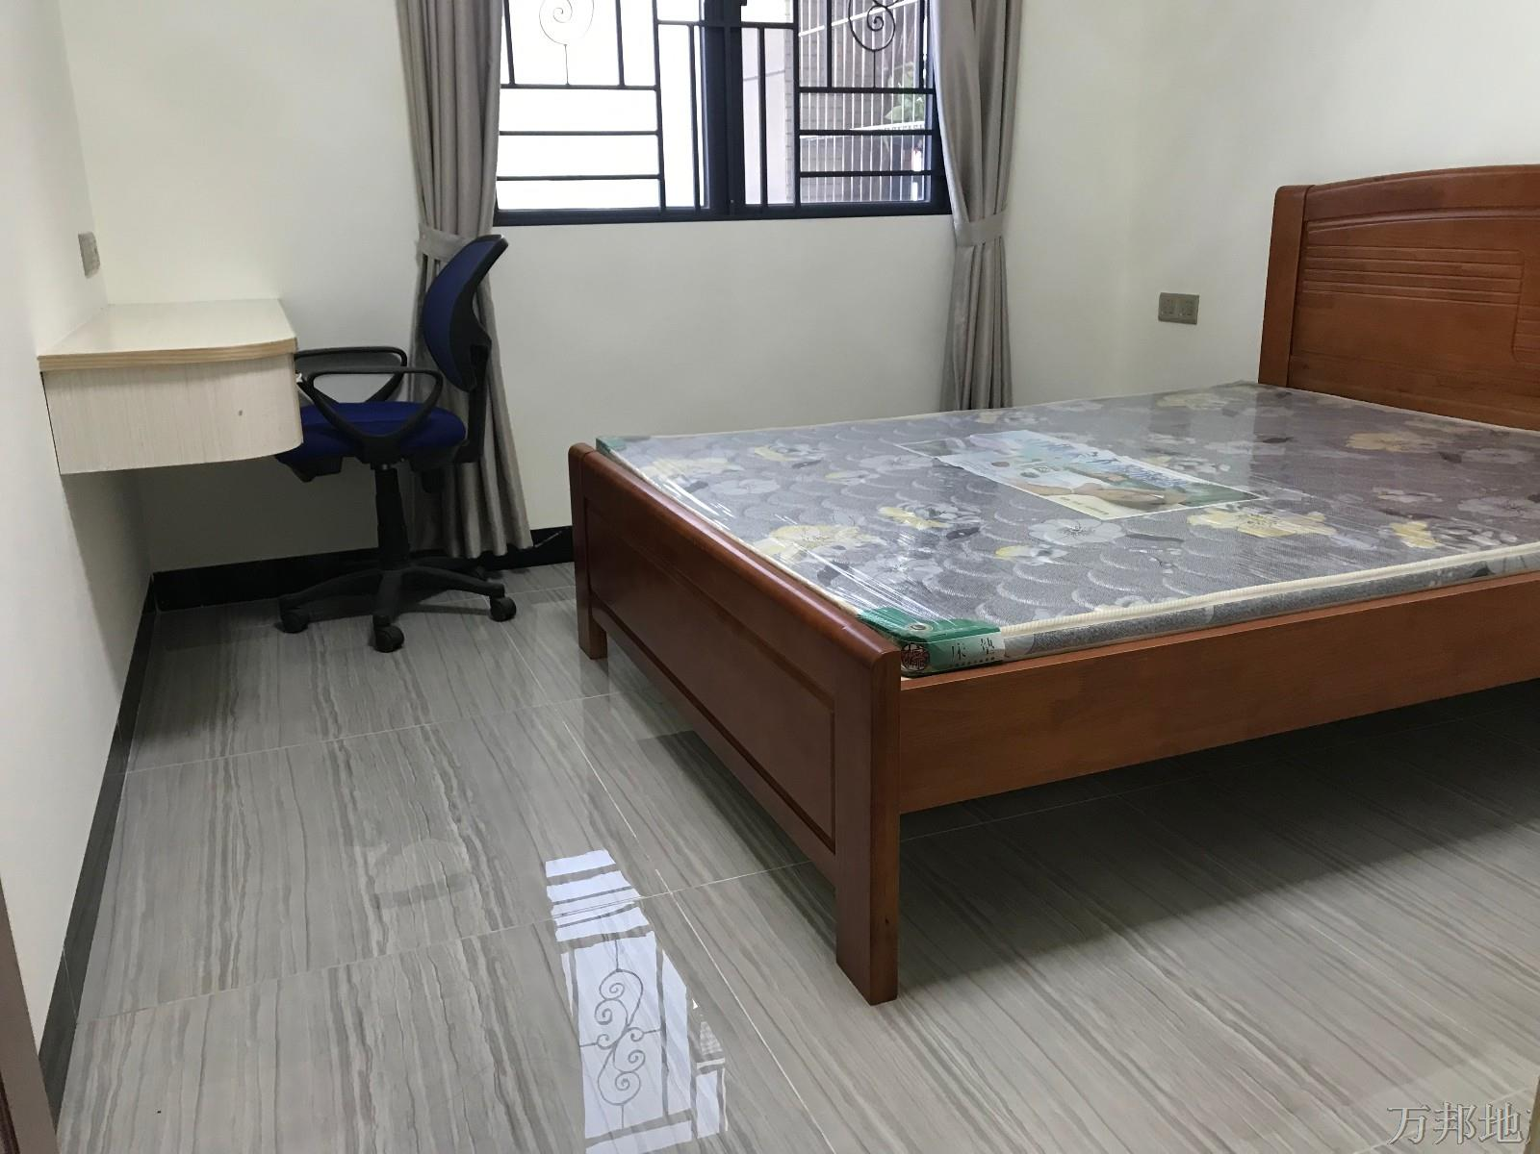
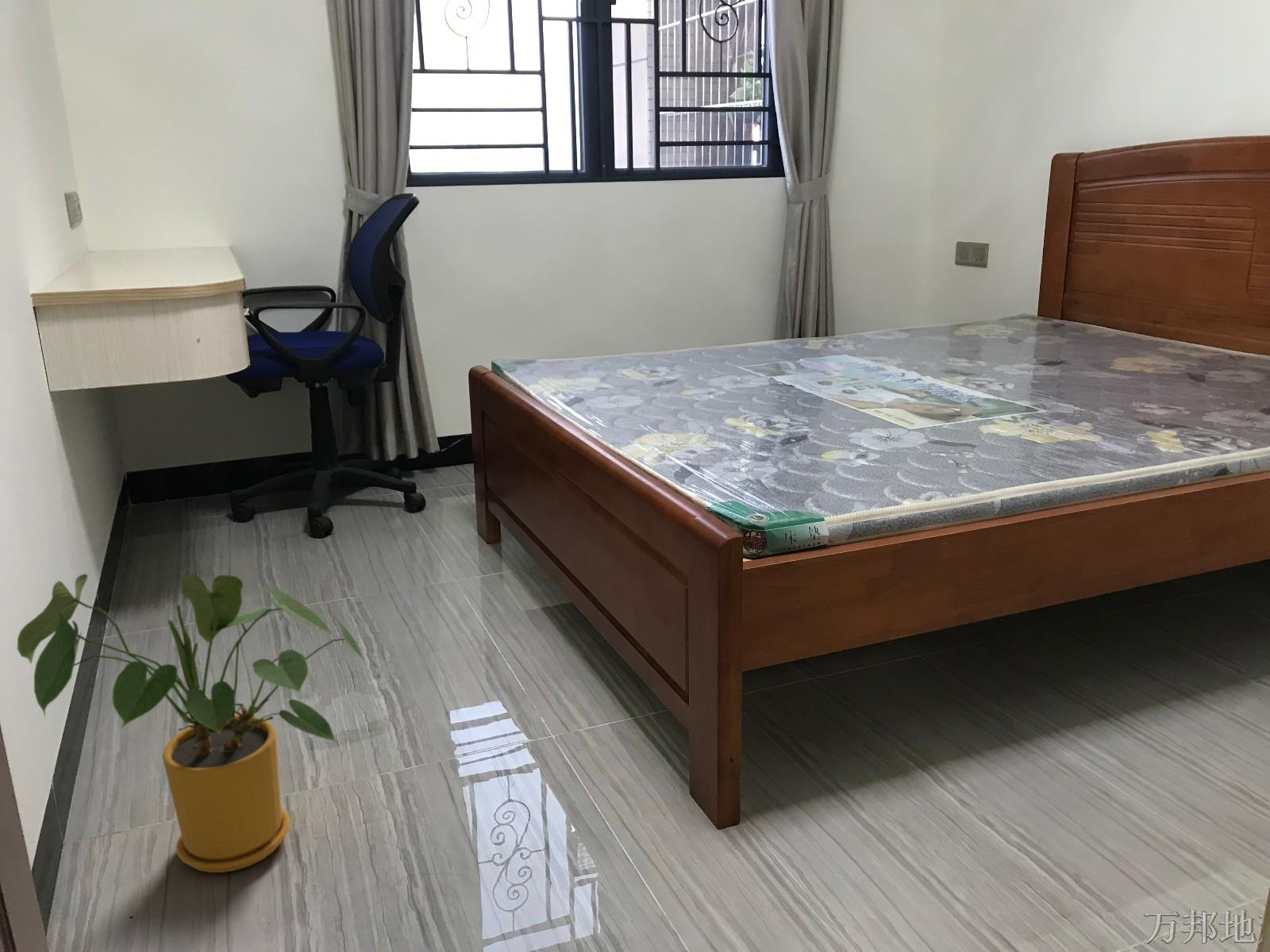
+ house plant [17,573,368,873]
